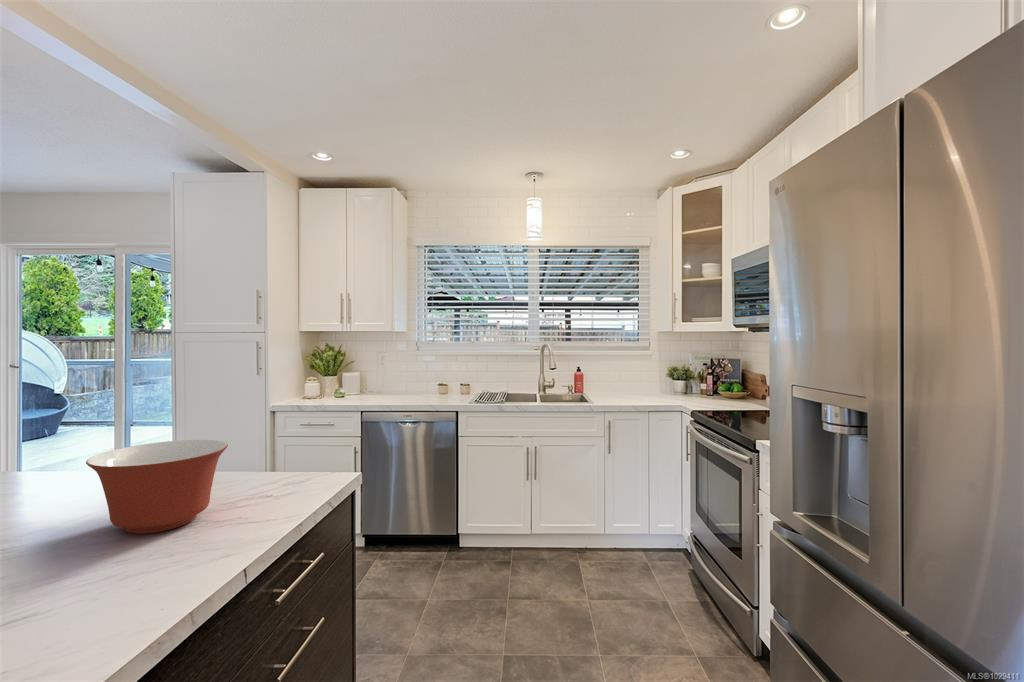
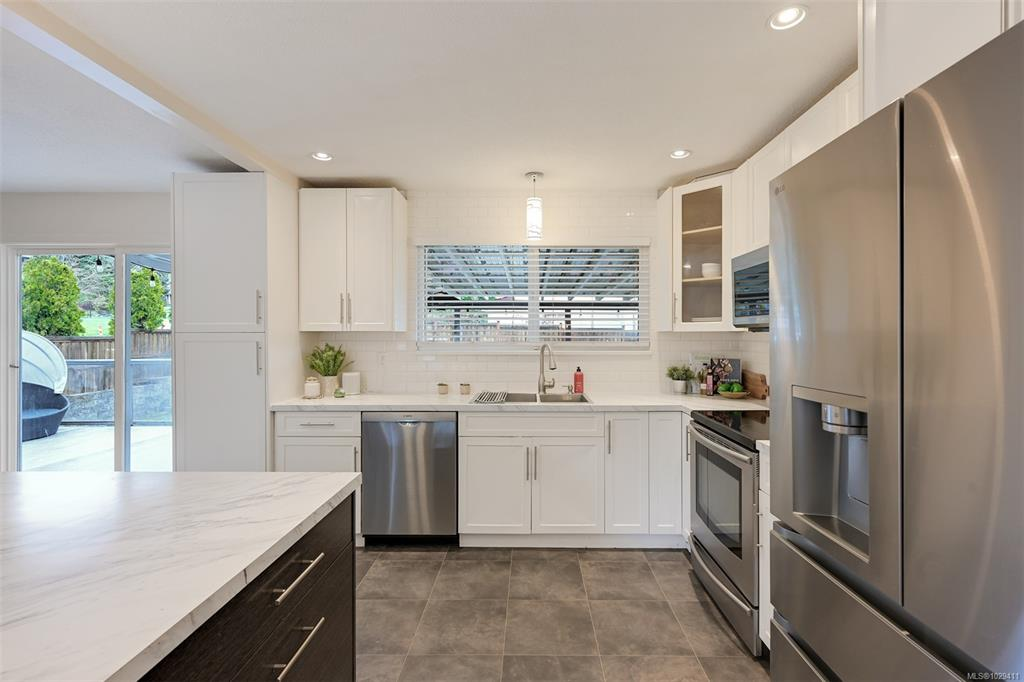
- mixing bowl [85,438,229,535]
